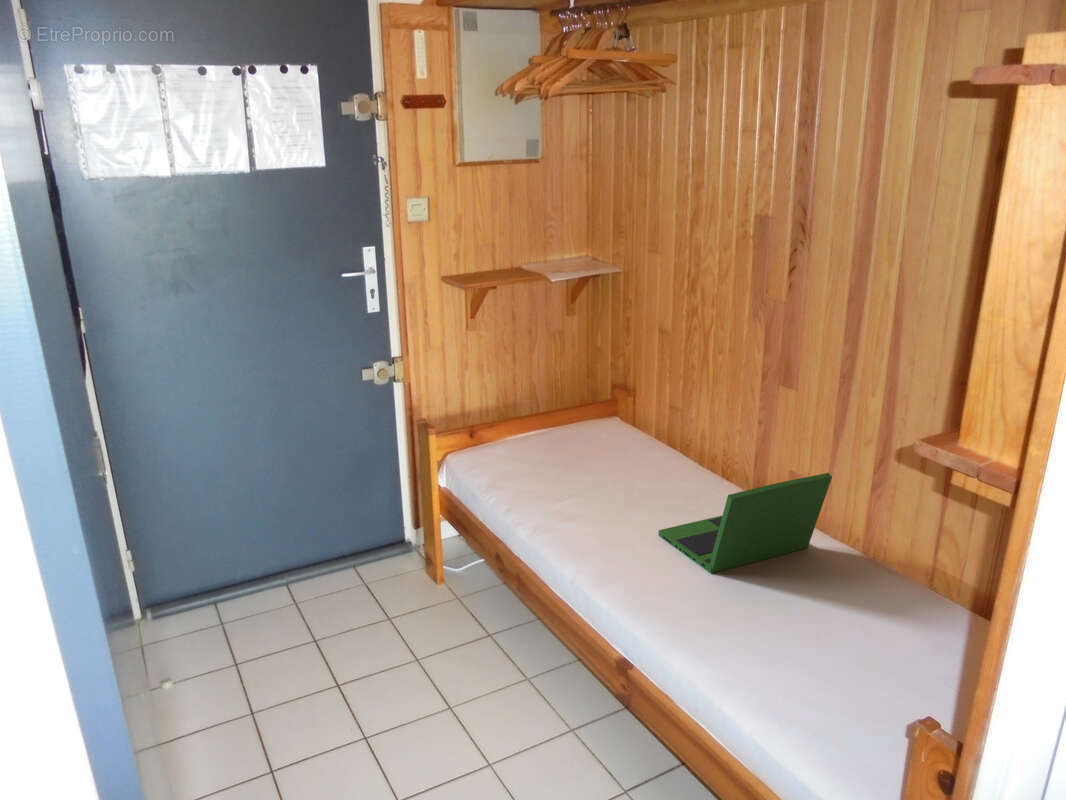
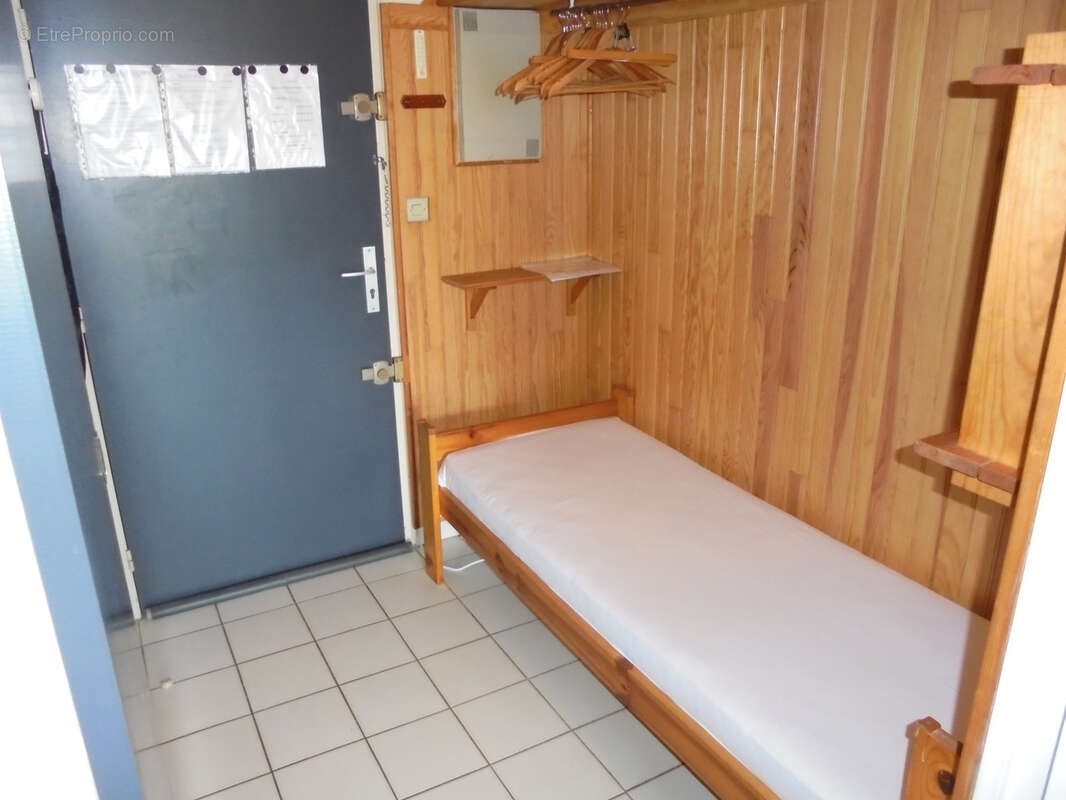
- laptop computer [658,472,833,574]
